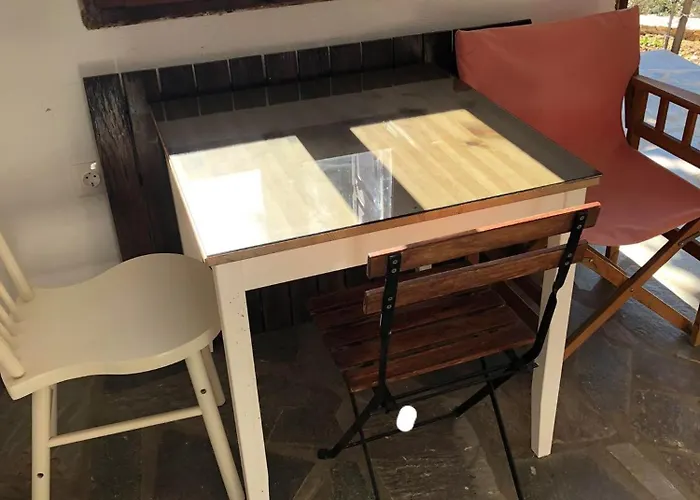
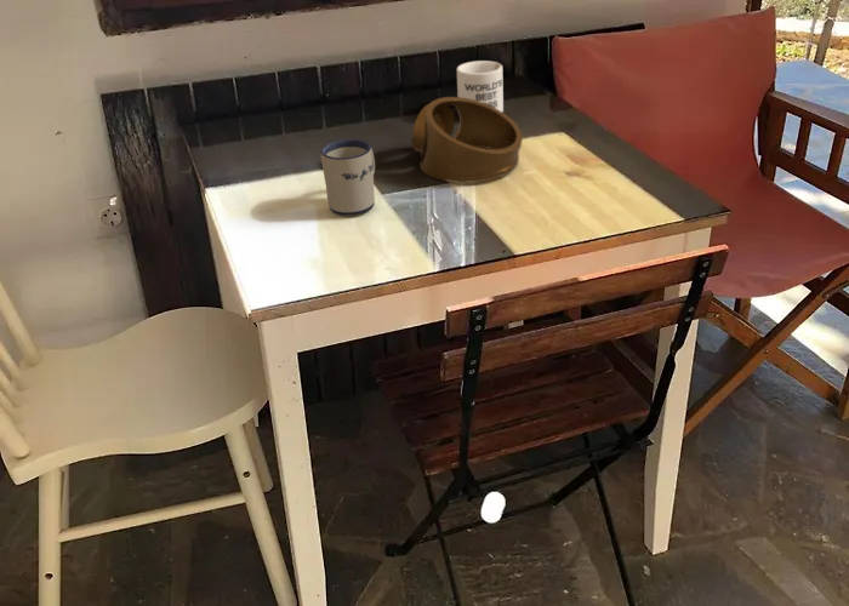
+ mug [319,138,376,217]
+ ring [411,96,524,183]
+ mug [456,59,505,113]
